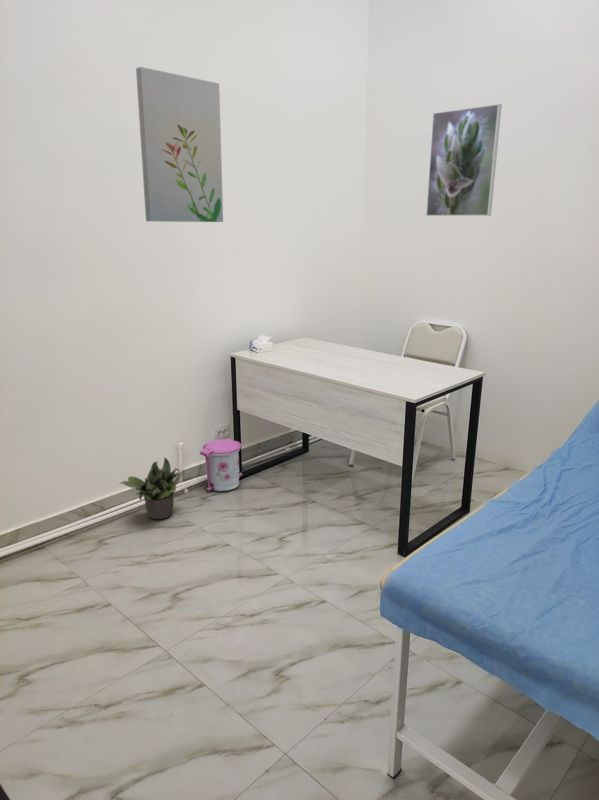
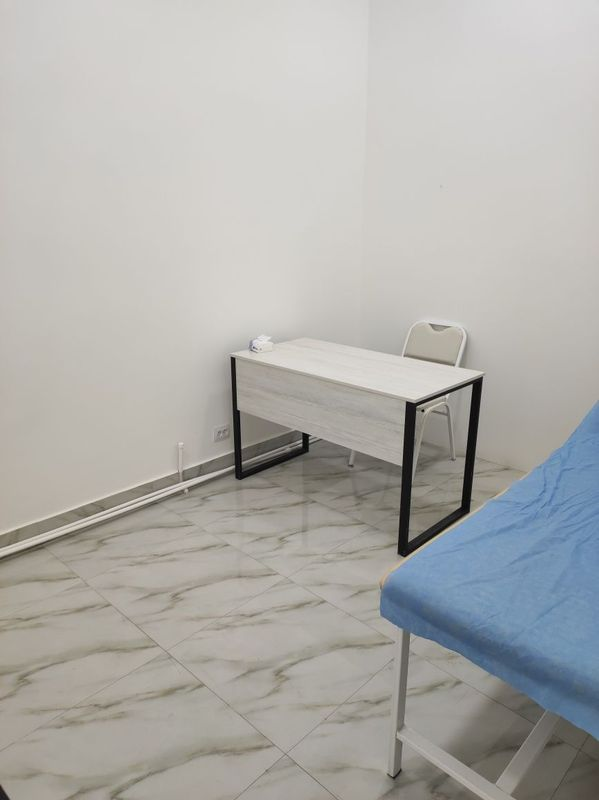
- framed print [425,103,503,217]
- trash can [199,438,243,492]
- potted plant [119,456,182,520]
- wall art [135,66,224,223]
